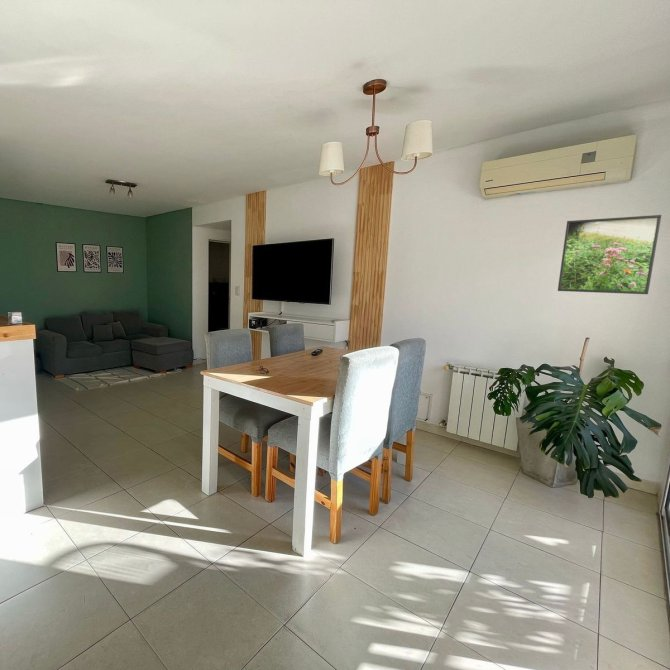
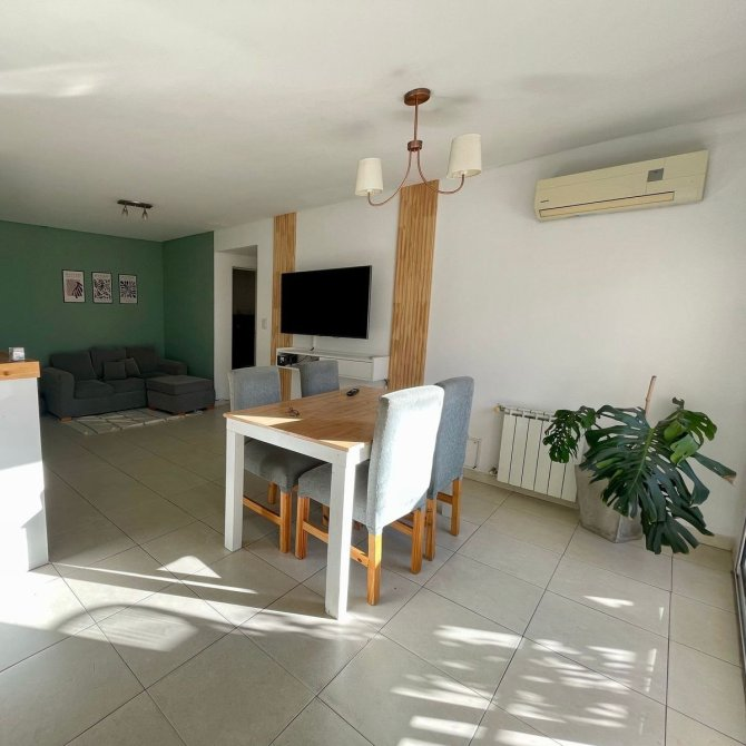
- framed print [557,214,662,295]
